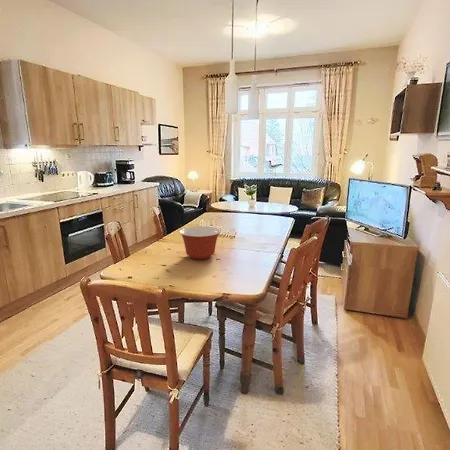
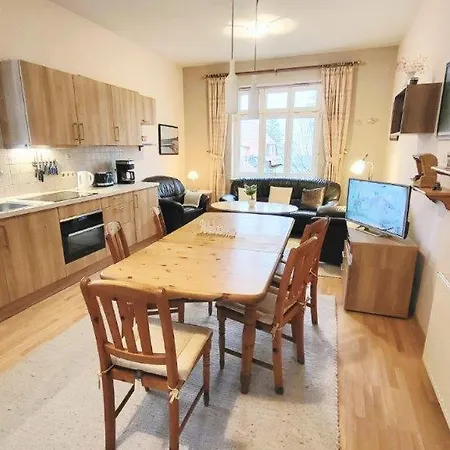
- mixing bowl [178,225,222,260]
